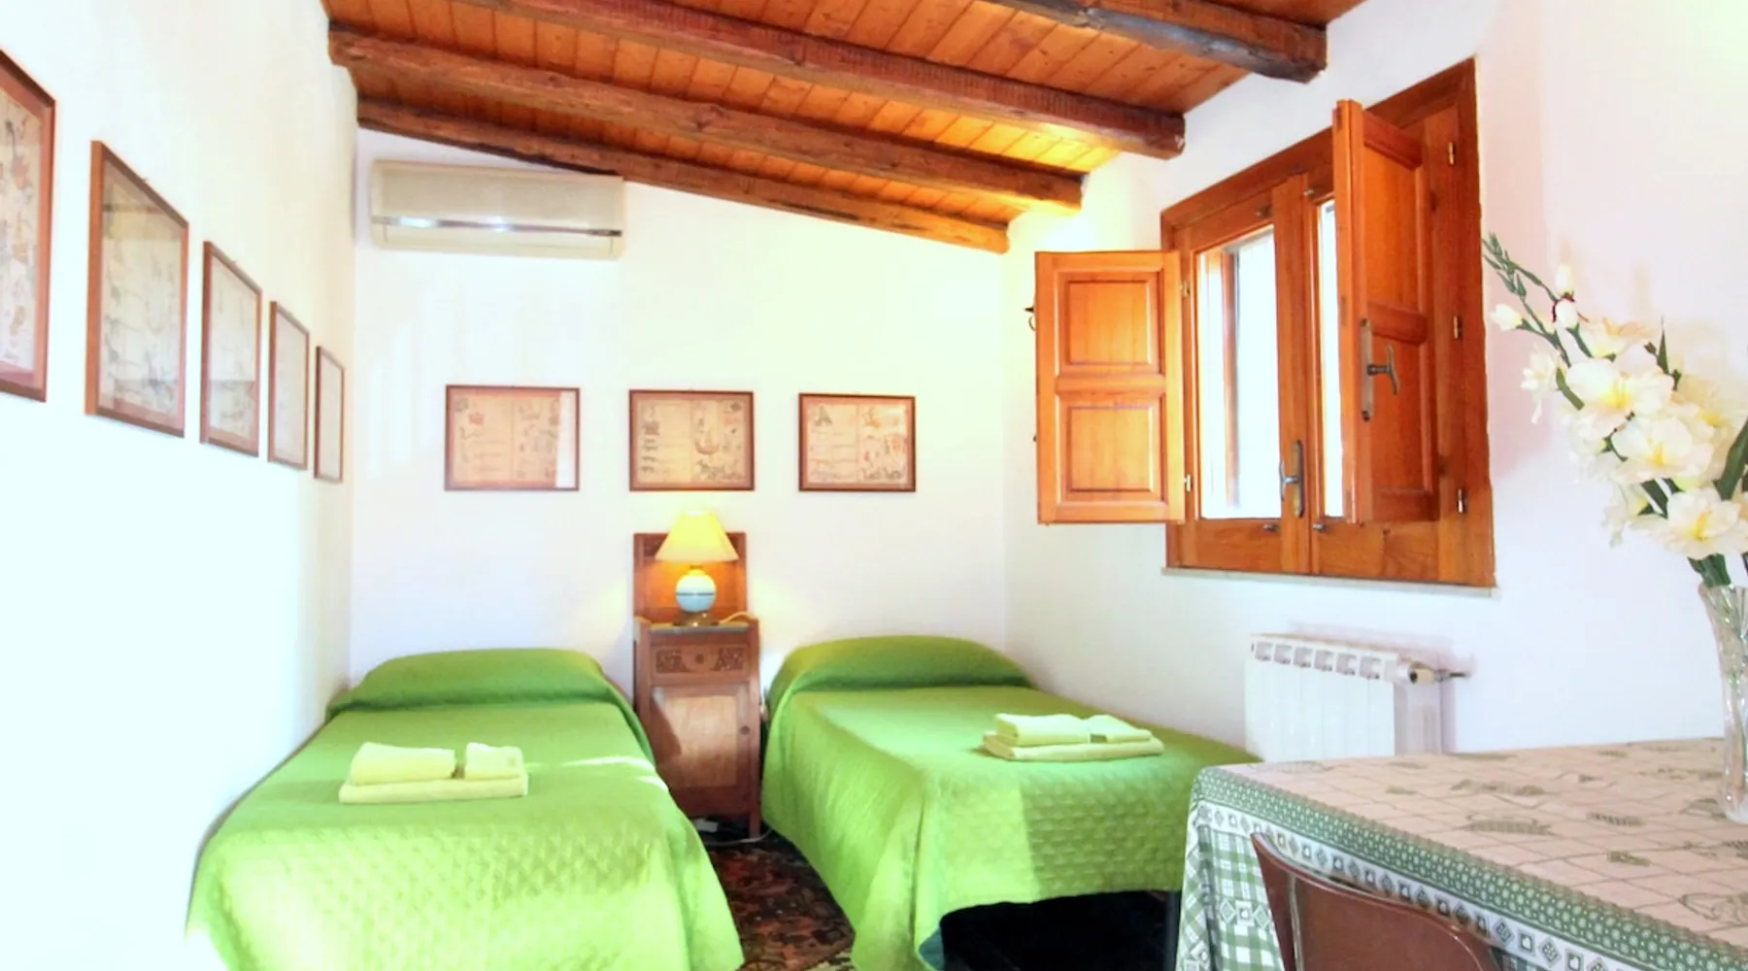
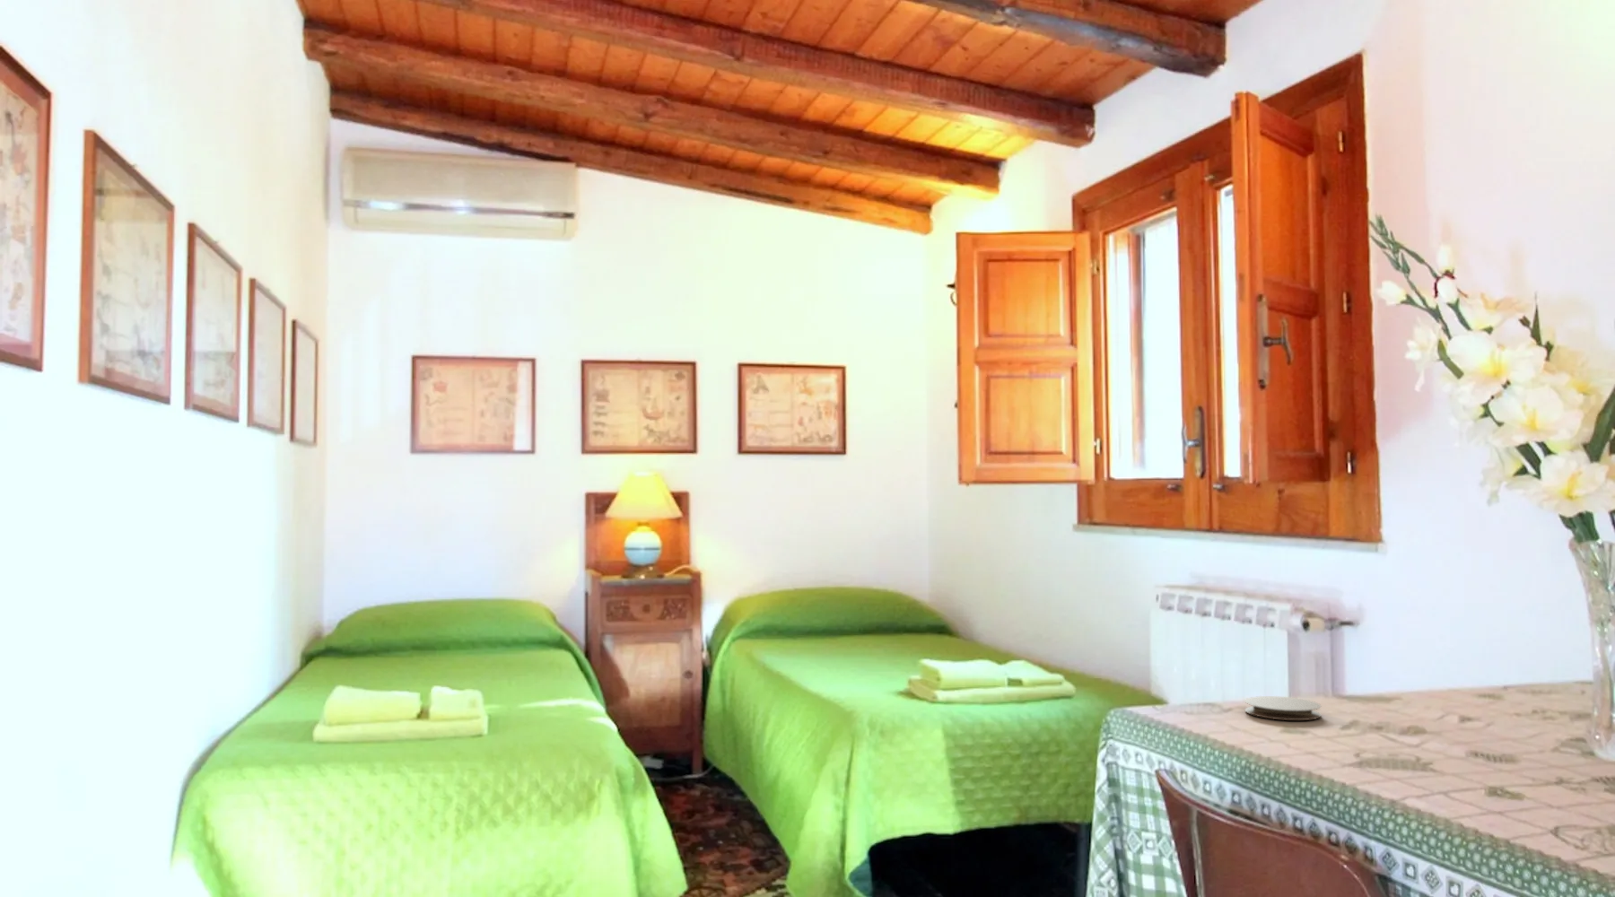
+ coaster [1244,695,1322,721]
